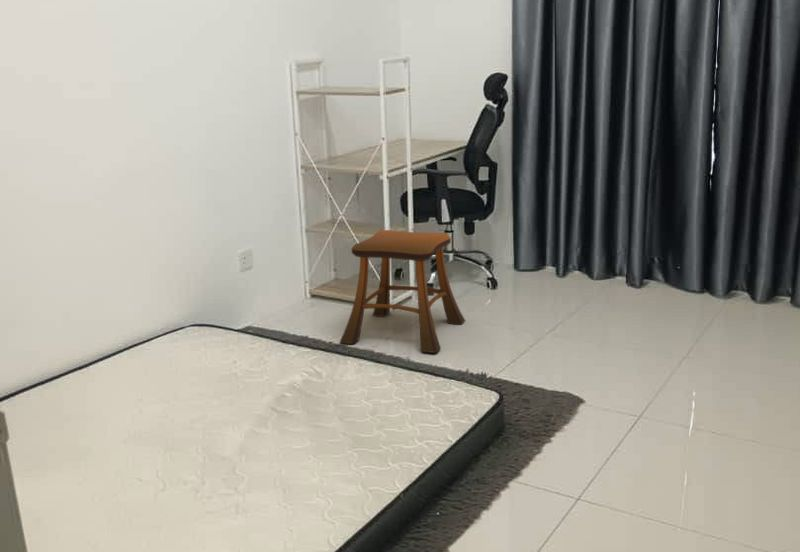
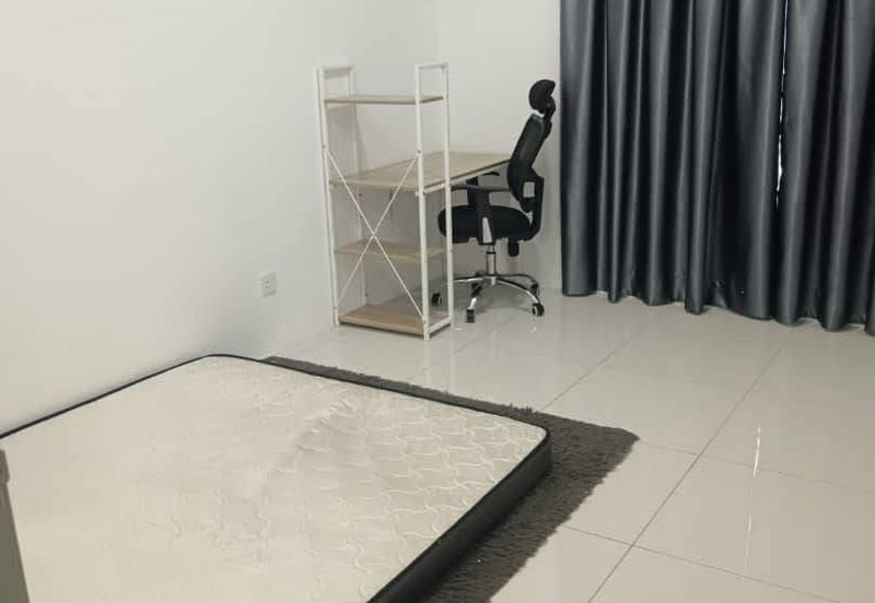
- stool [339,229,466,354]
